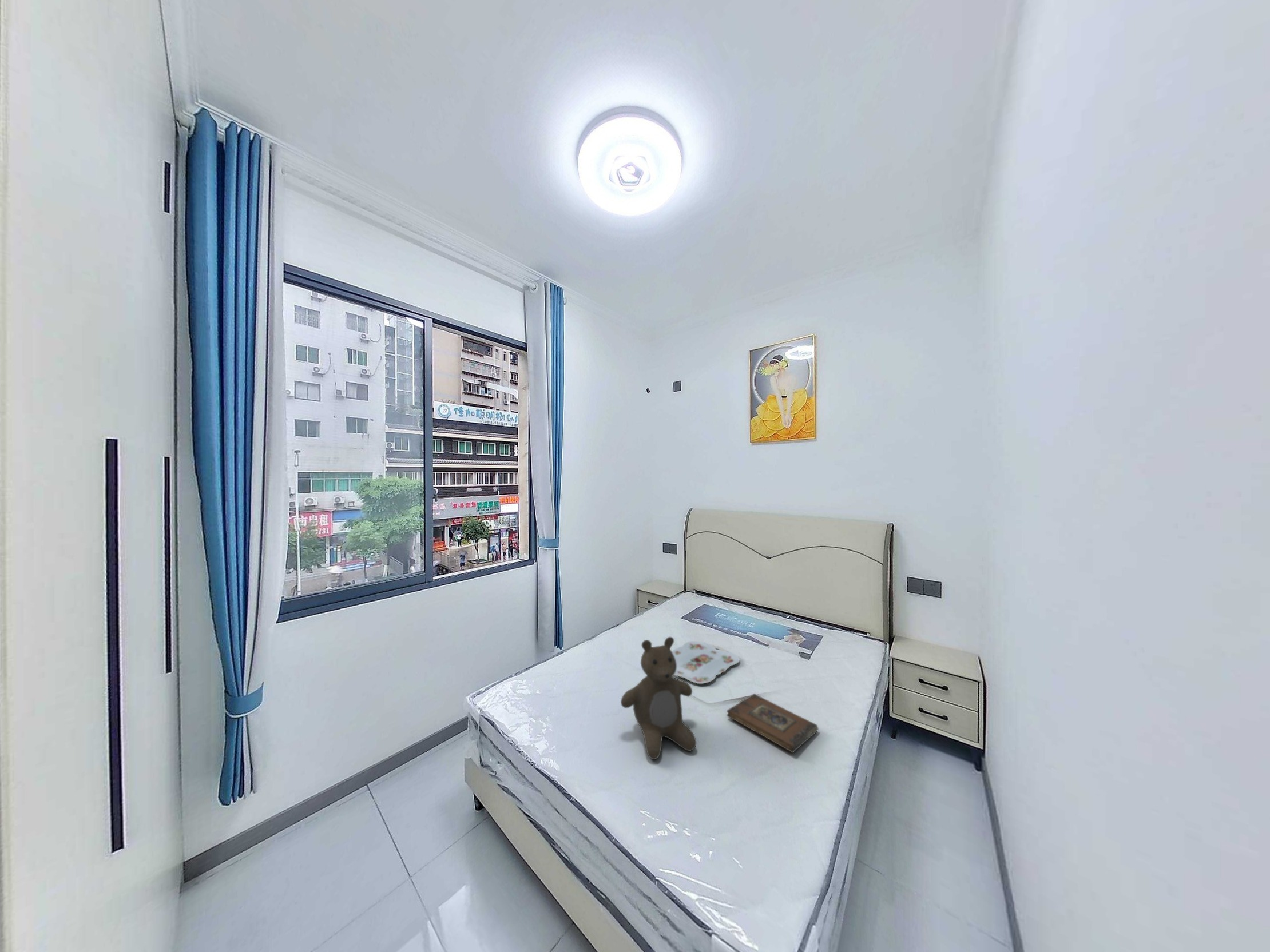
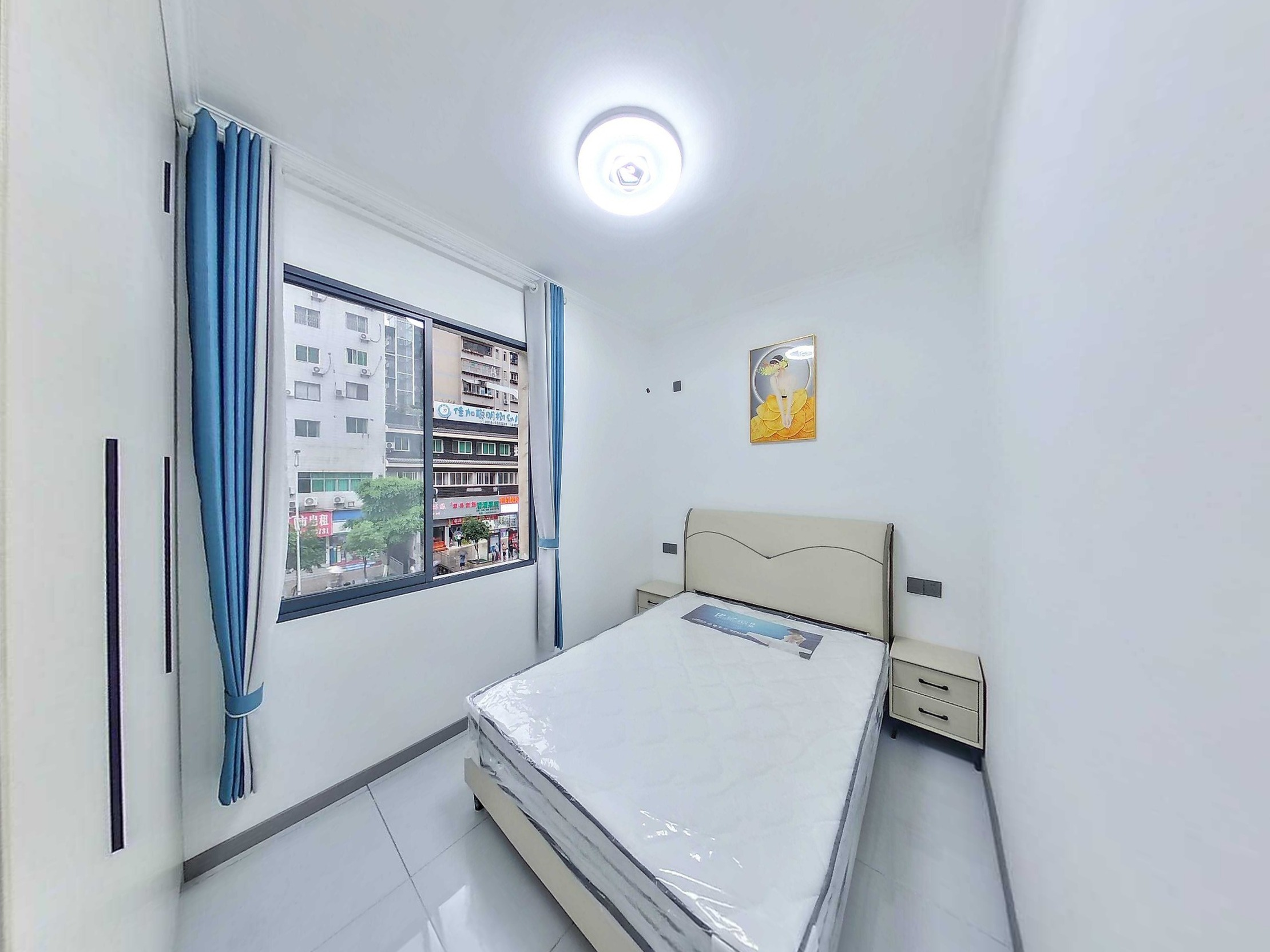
- serving tray [672,640,740,684]
- teddy bear [620,636,697,760]
- book [726,693,819,754]
